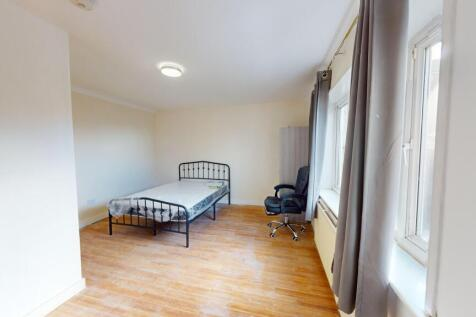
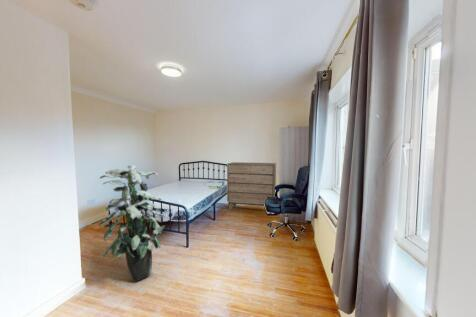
+ dresser [226,161,277,212]
+ indoor plant [98,164,166,282]
